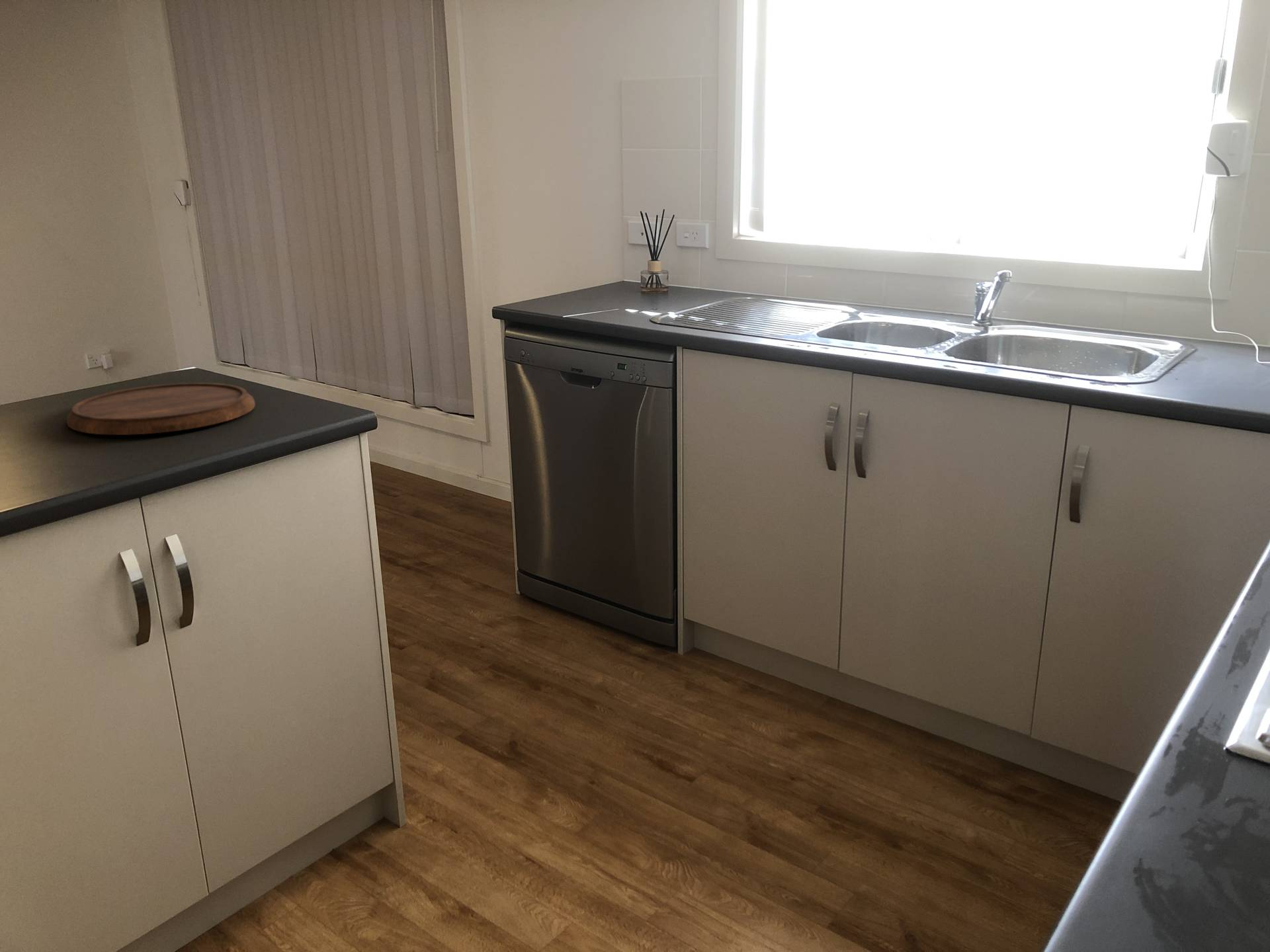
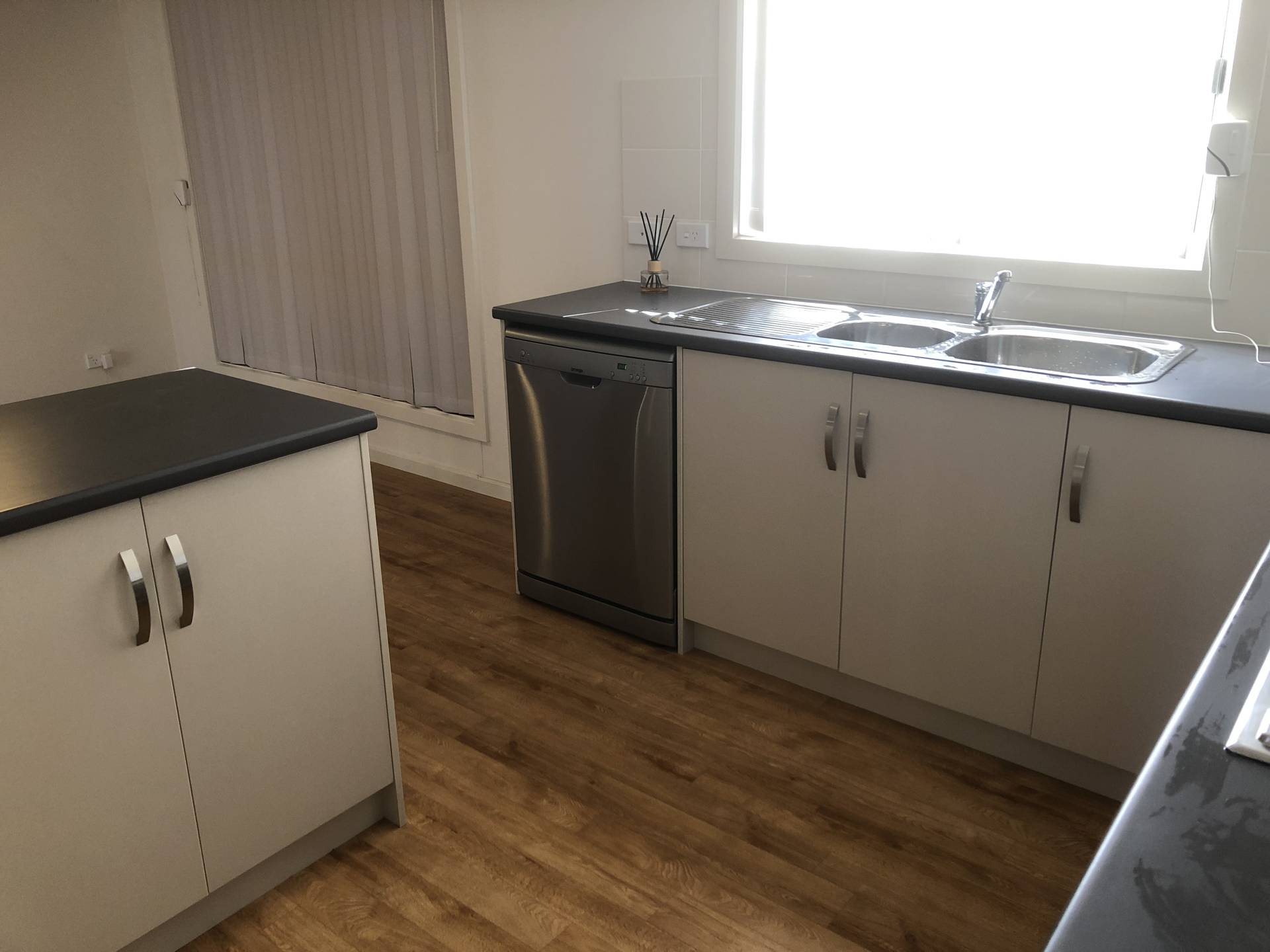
- cutting board [66,382,256,436]
